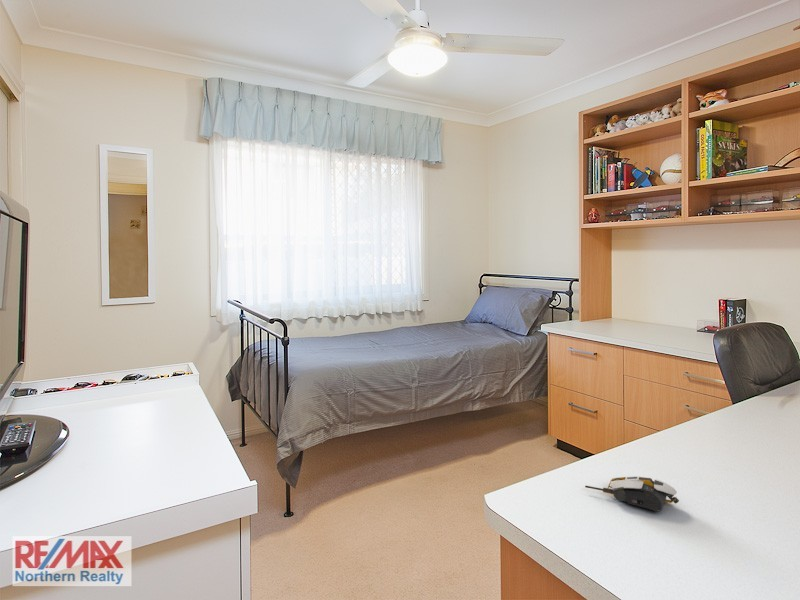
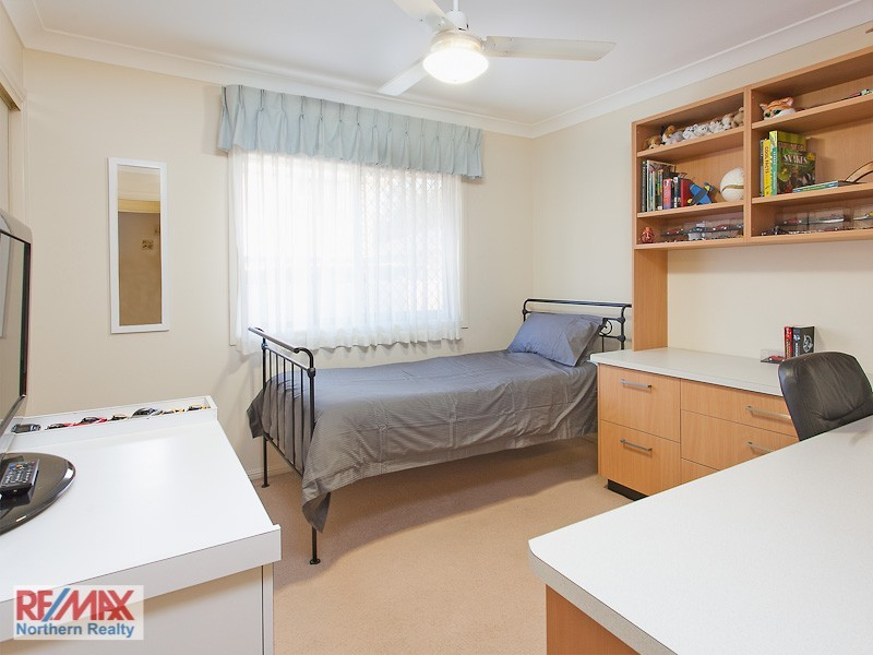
- computer mouse [584,476,680,512]
